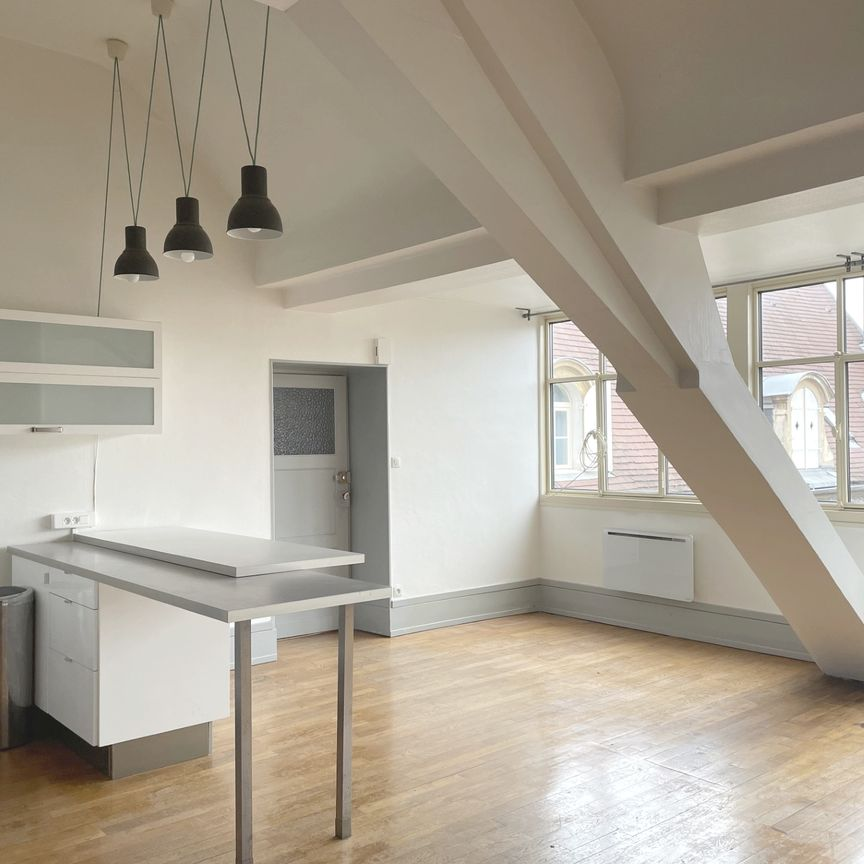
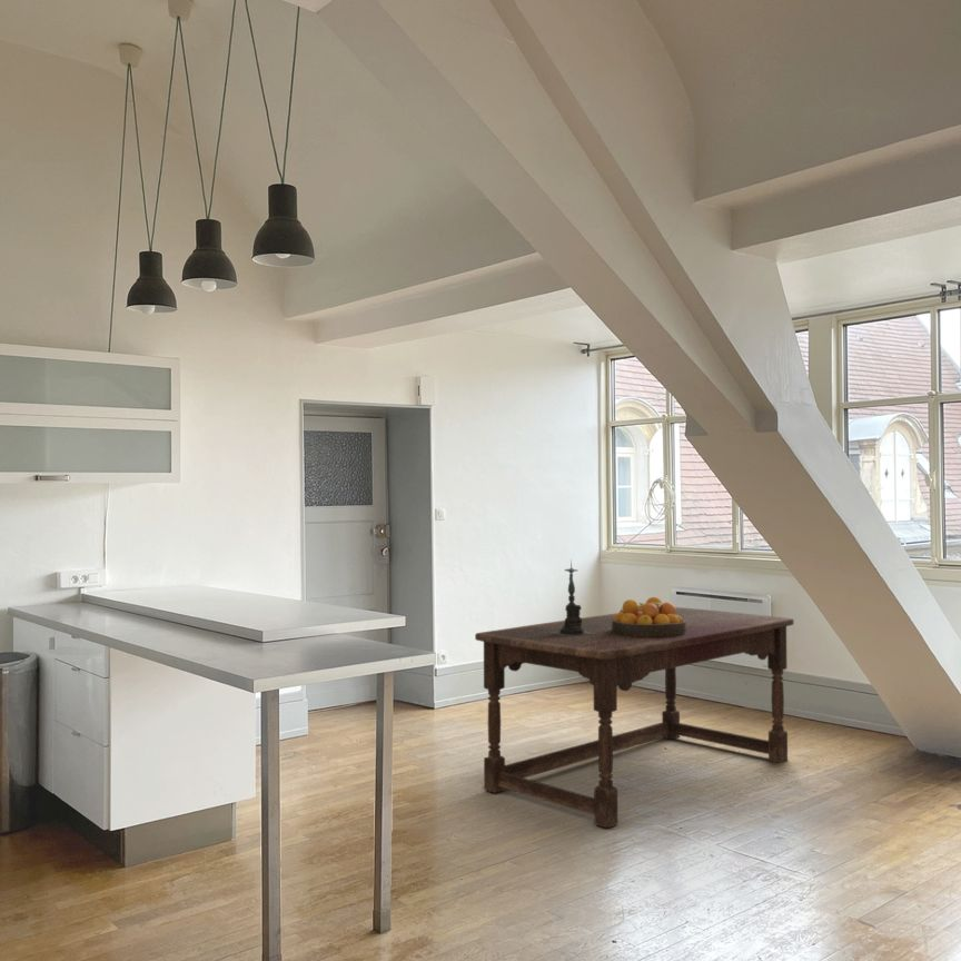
+ dining table [474,606,795,829]
+ candle holder [549,557,594,636]
+ fruit bowl [612,596,686,636]
